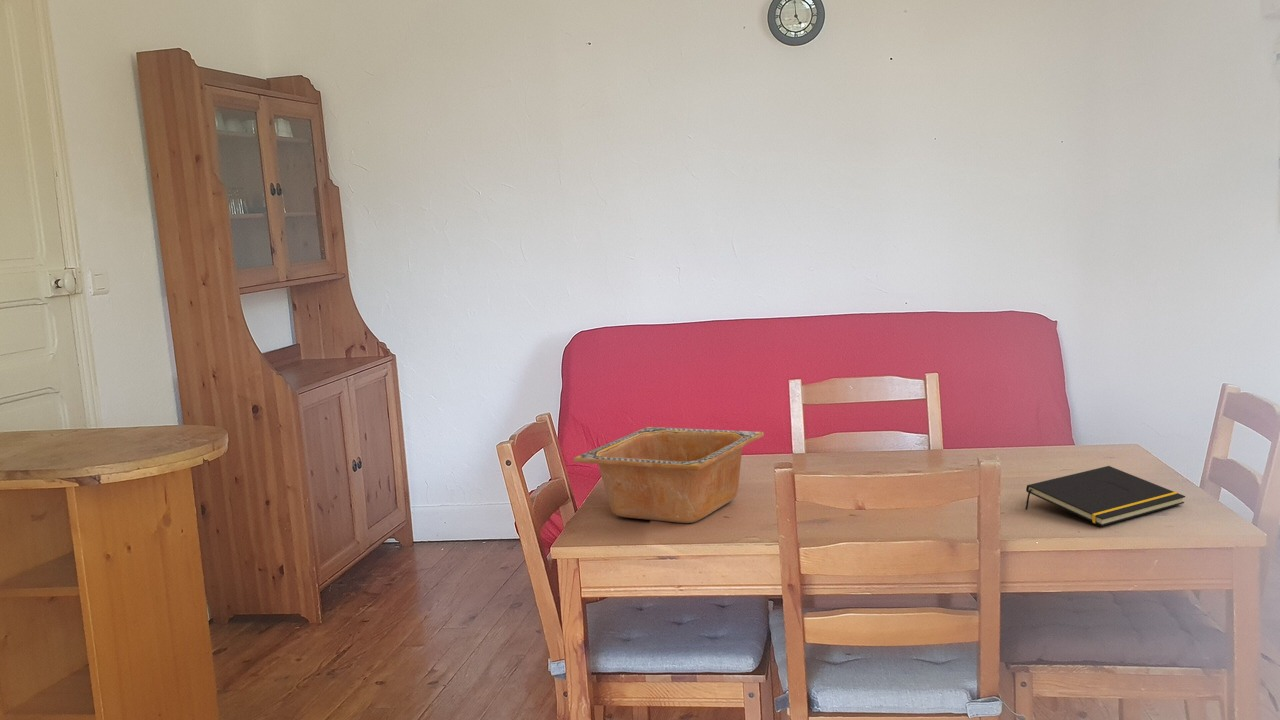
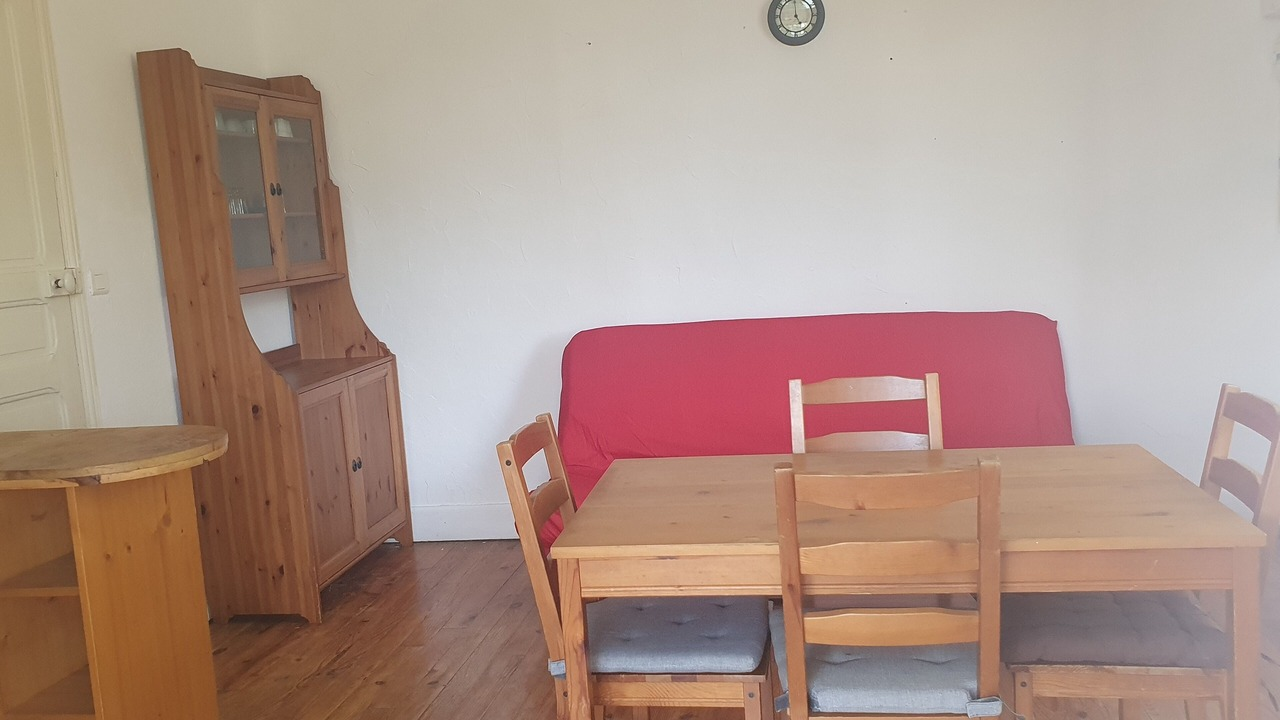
- serving bowl [573,426,765,524]
- notepad [1024,465,1186,527]
